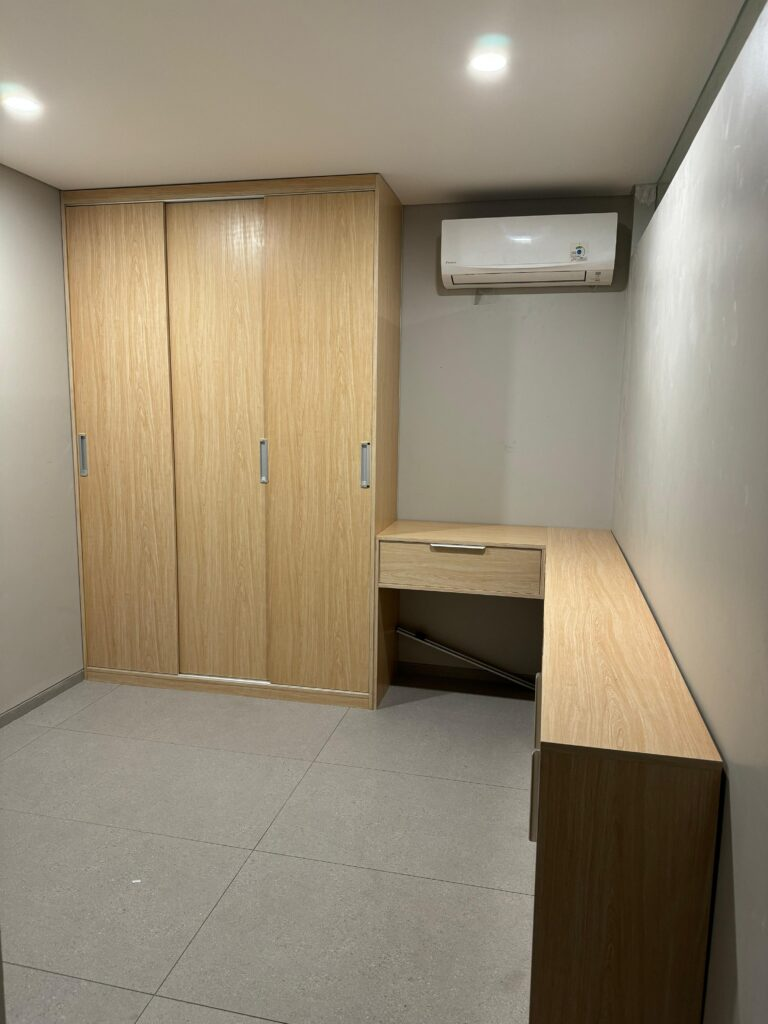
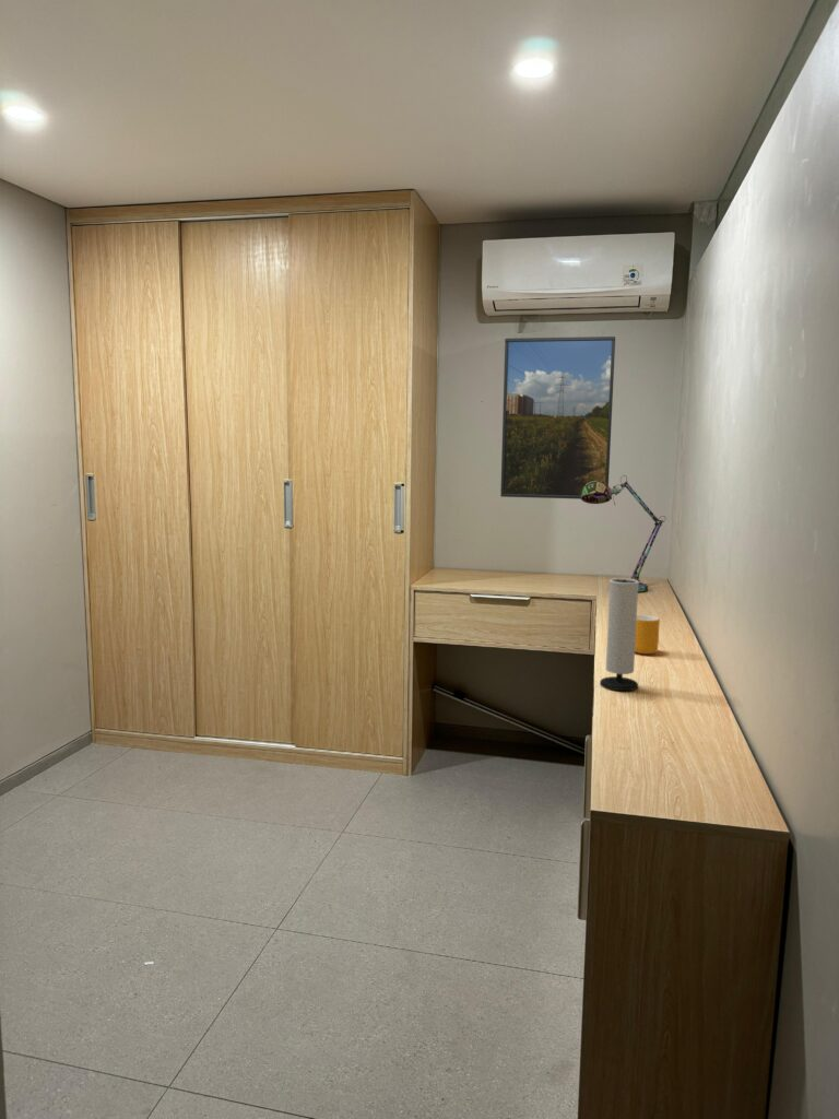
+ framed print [499,335,616,500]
+ desk lamp [580,474,666,593]
+ speaker [599,577,640,692]
+ mug [635,614,661,655]
